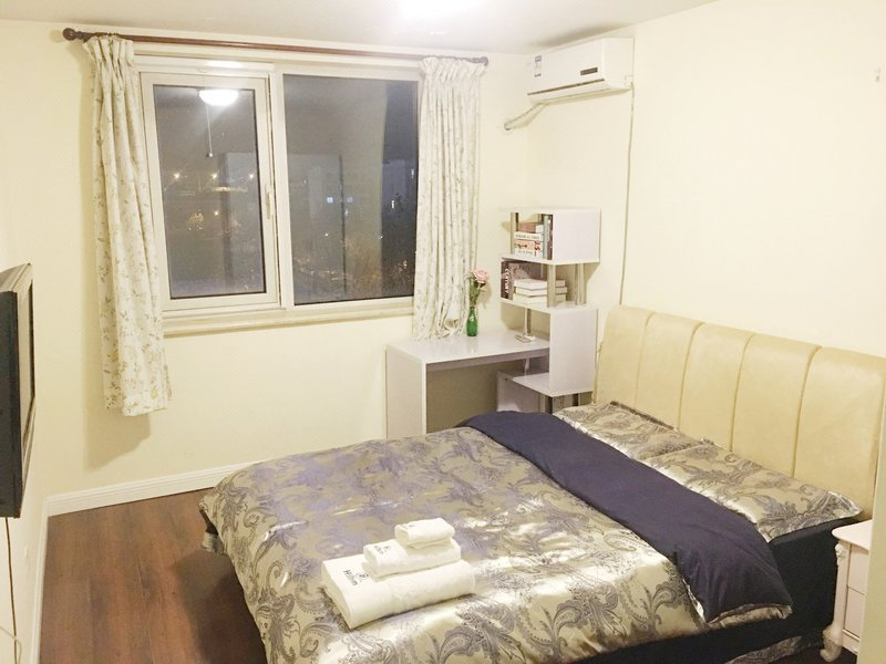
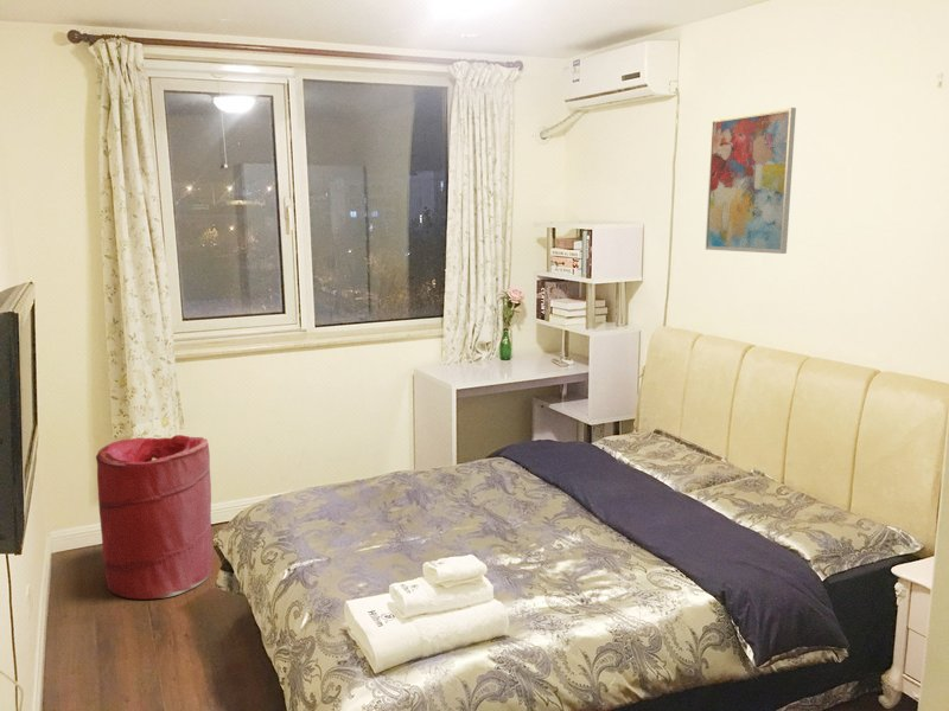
+ wall art [705,107,797,255]
+ laundry hamper [95,434,214,601]
